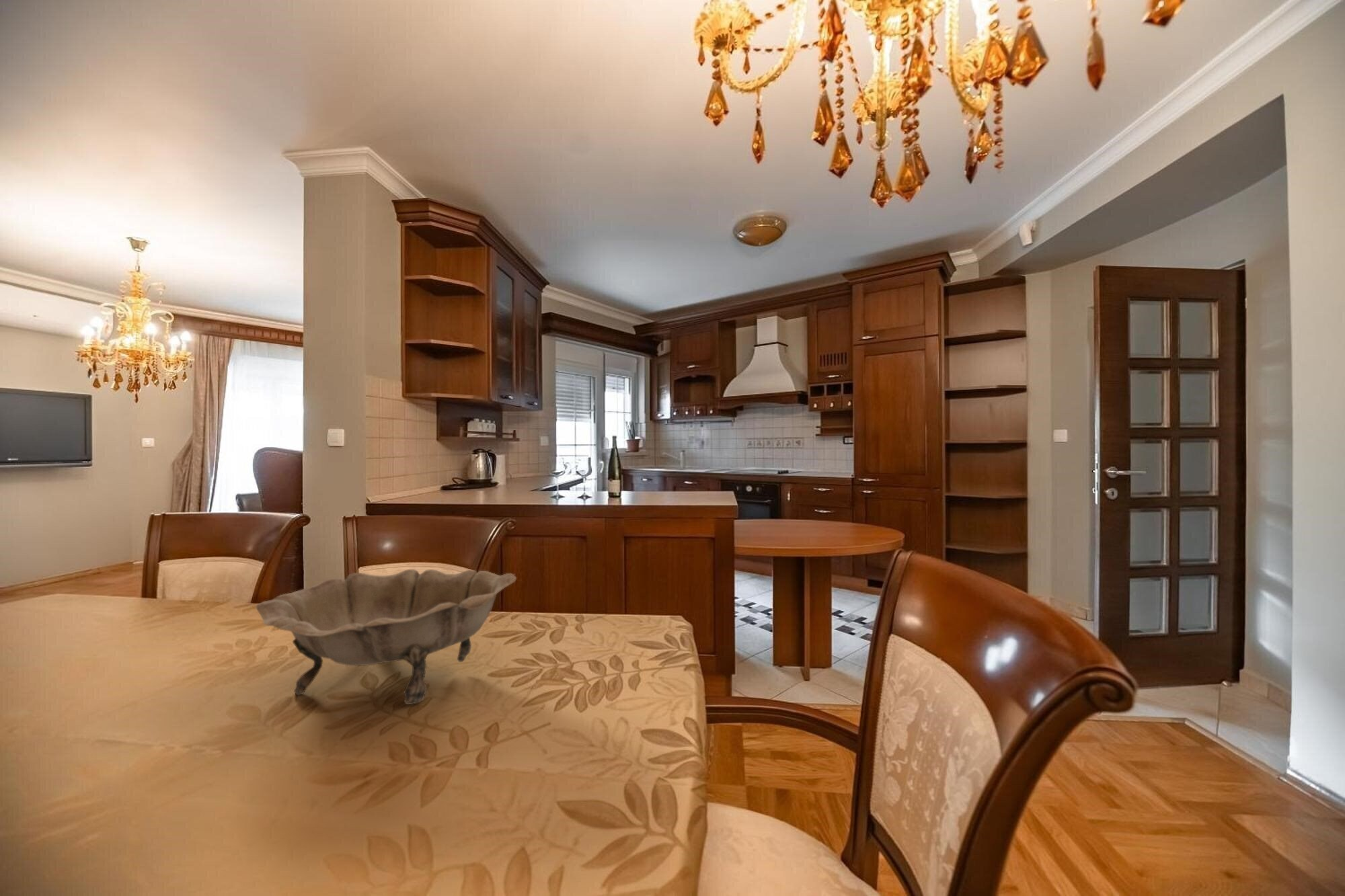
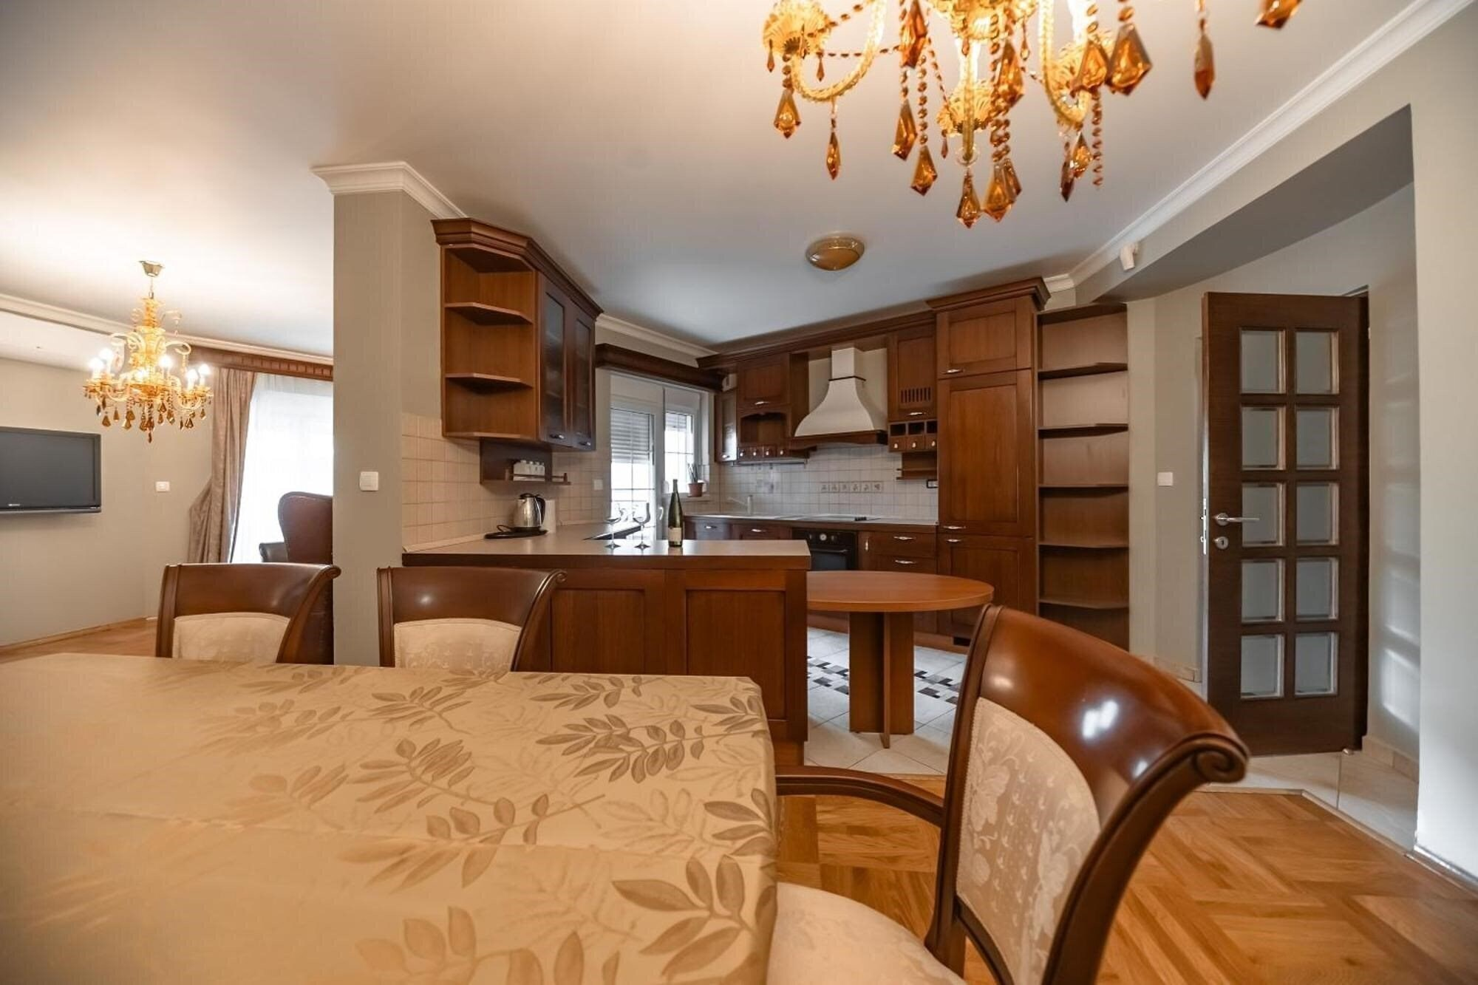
- decorative bowl [256,569,517,705]
